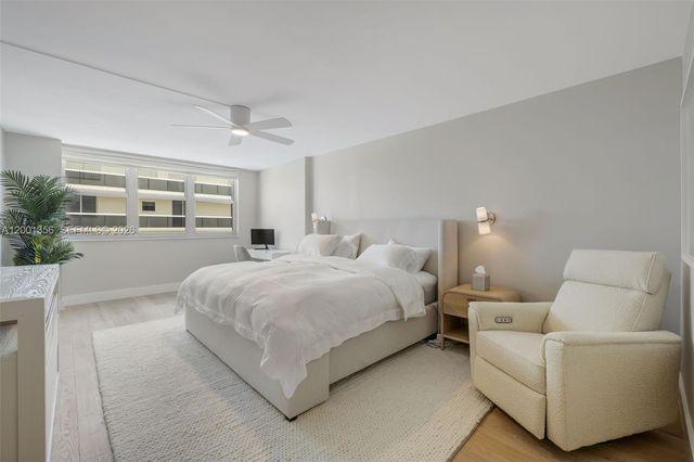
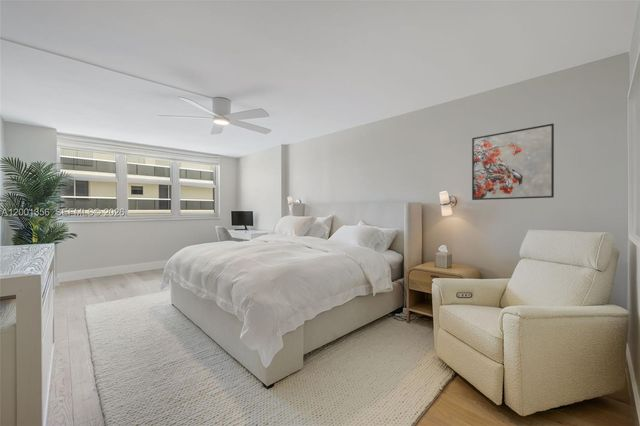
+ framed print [471,123,555,201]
